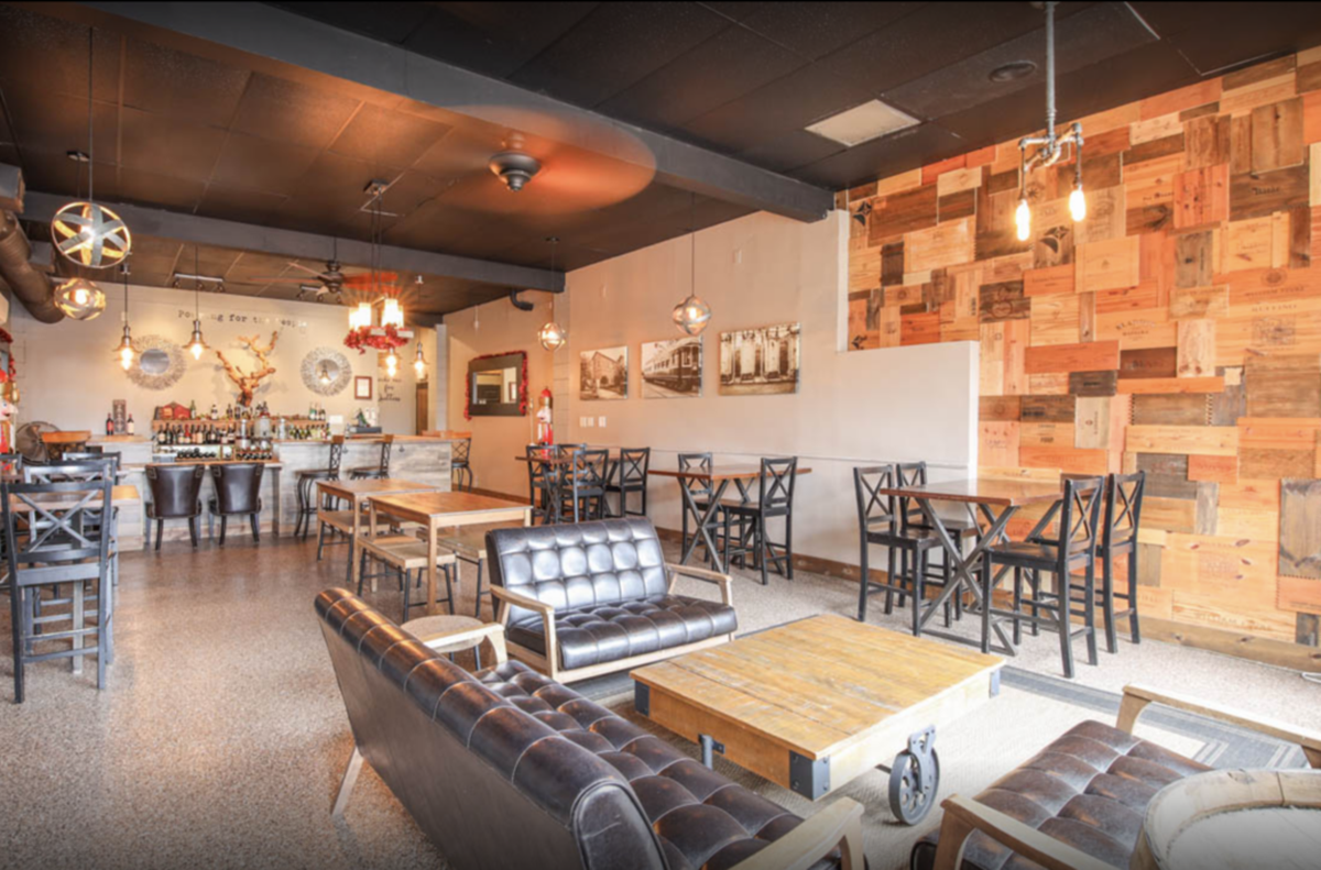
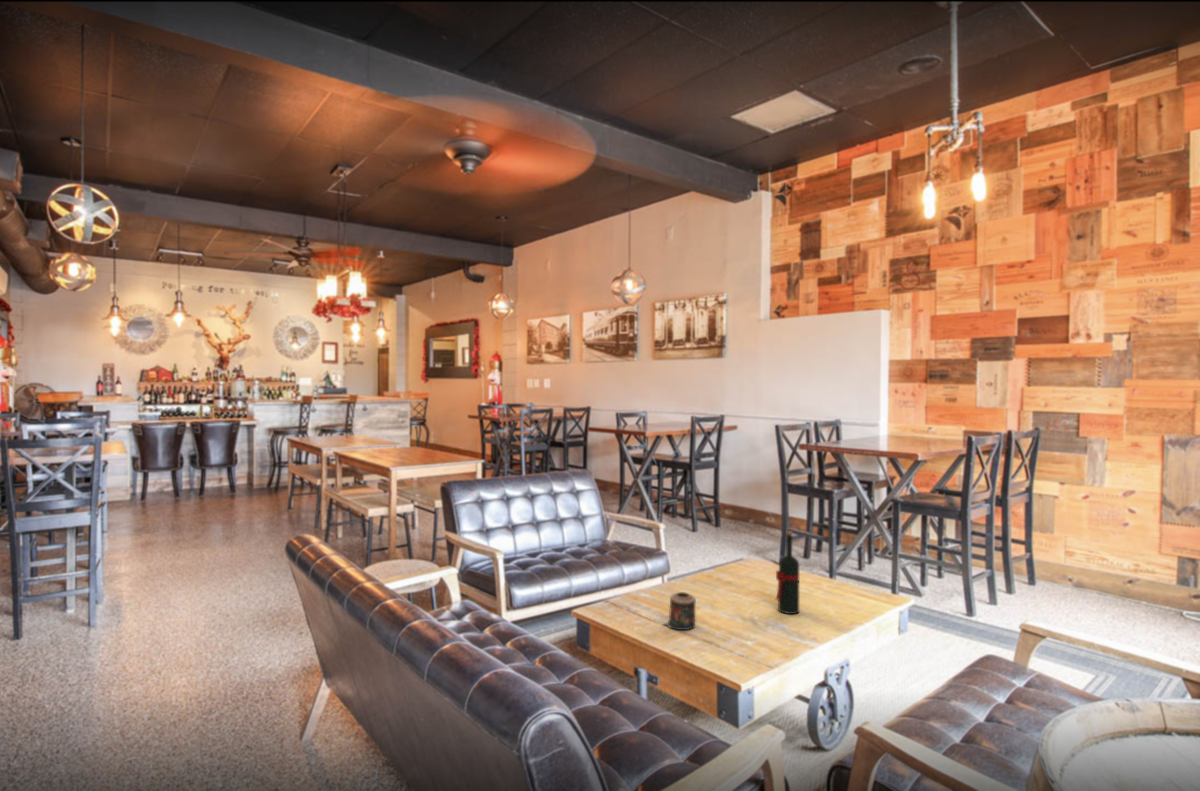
+ wine bottle [774,530,800,615]
+ candle [661,591,697,631]
